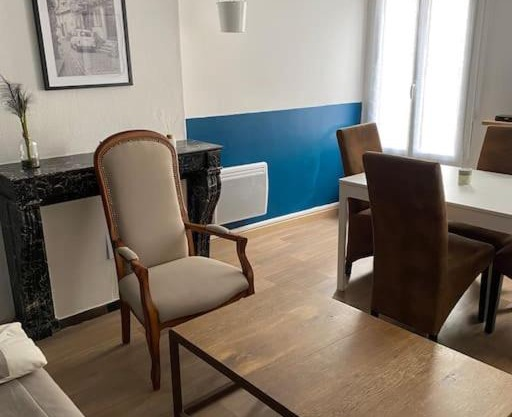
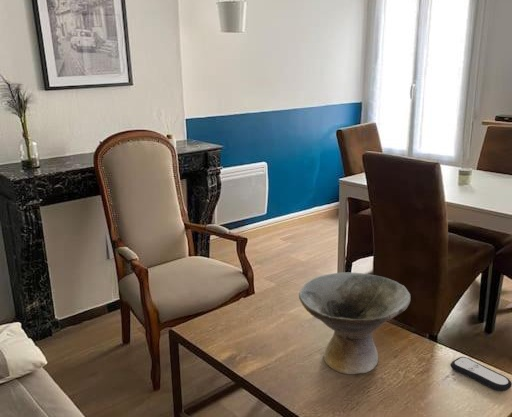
+ remote control [450,356,512,392]
+ bowl [298,272,412,375]
